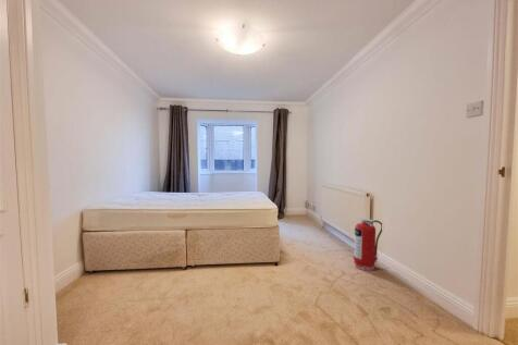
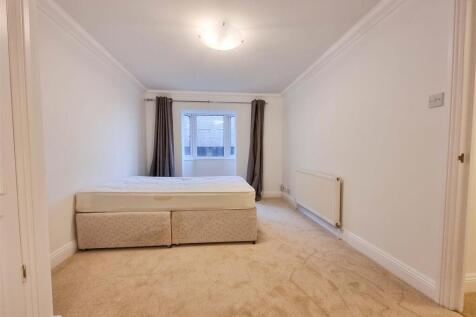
- fire extinguisher [353,218,383,272]
